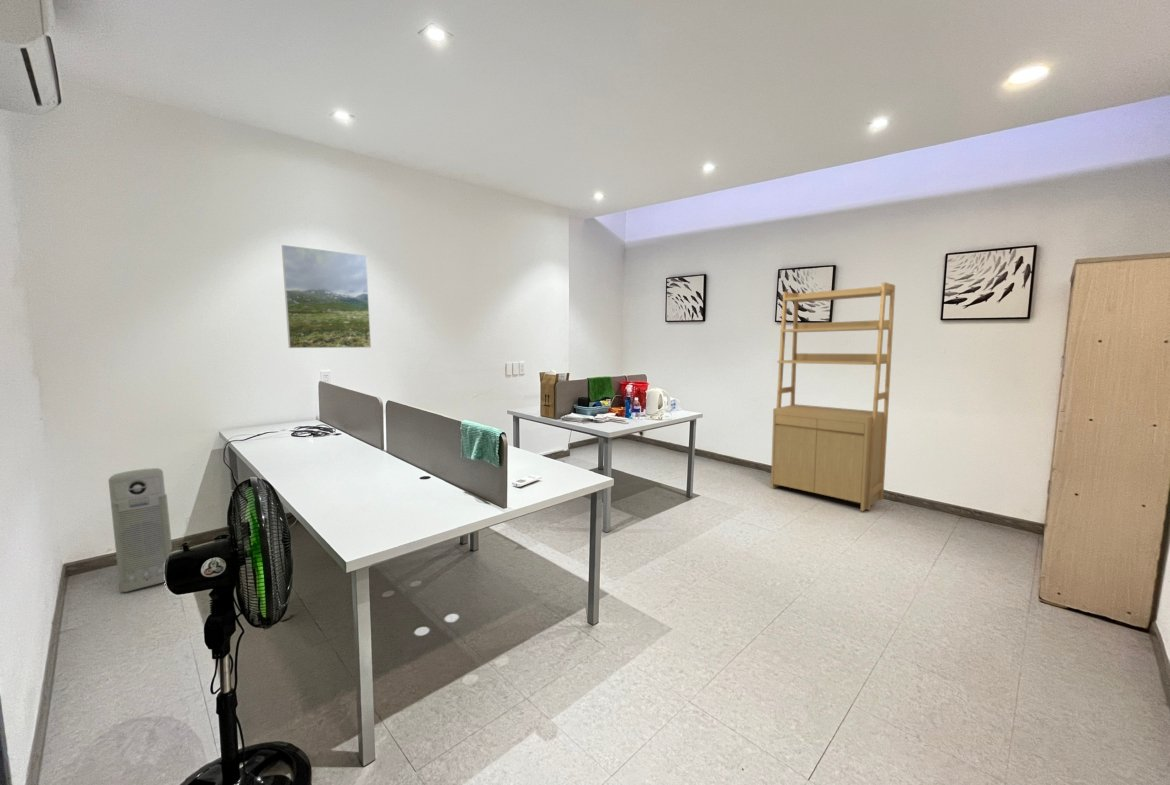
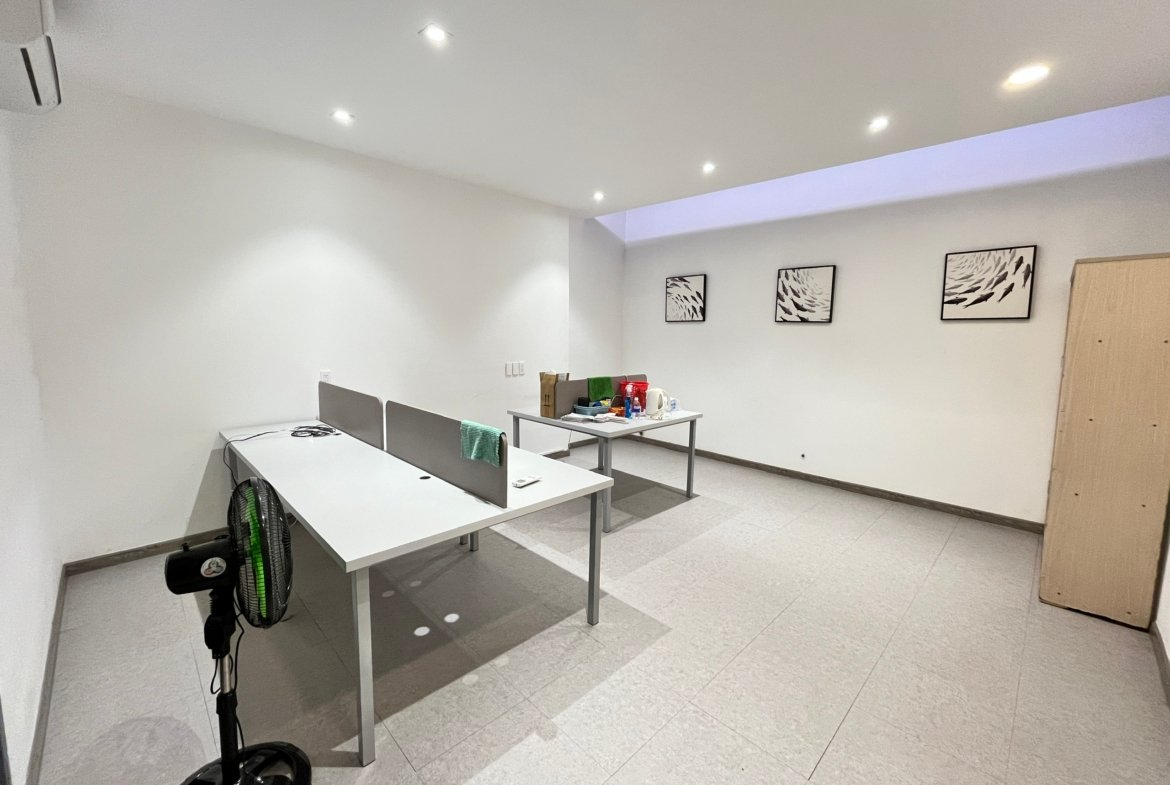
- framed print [281,244,372,349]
- shelving unit [770,281,896,512]
- air purifier [107,467,173,593]
